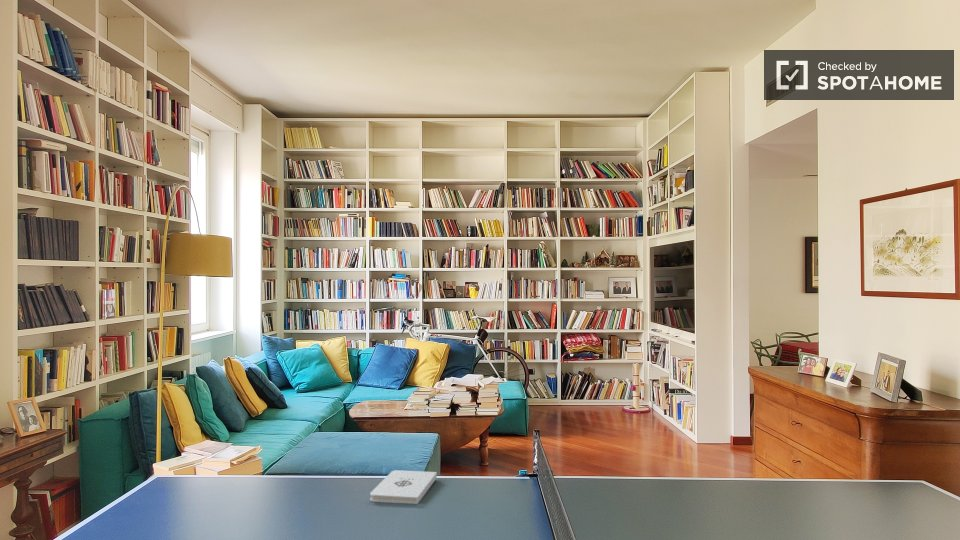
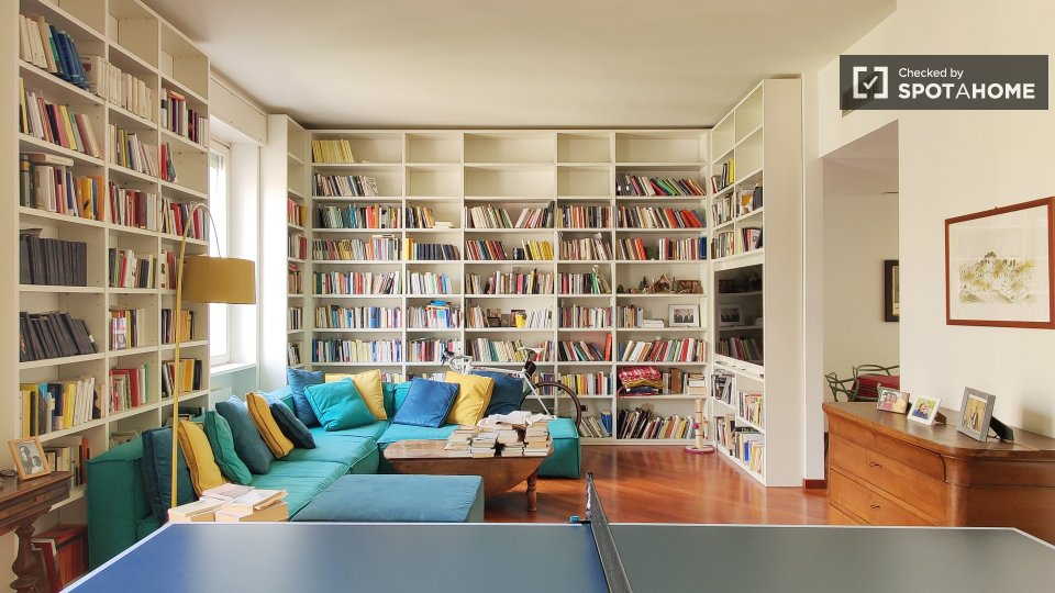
- notepad [369,469,438,505]
